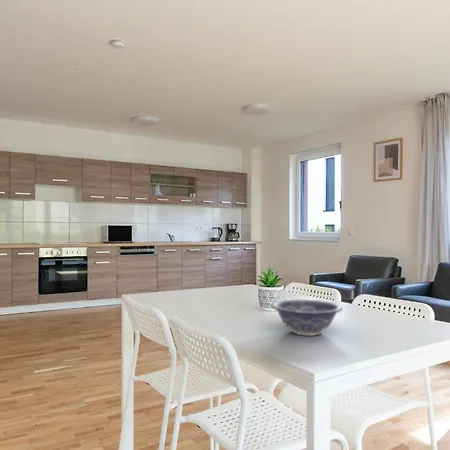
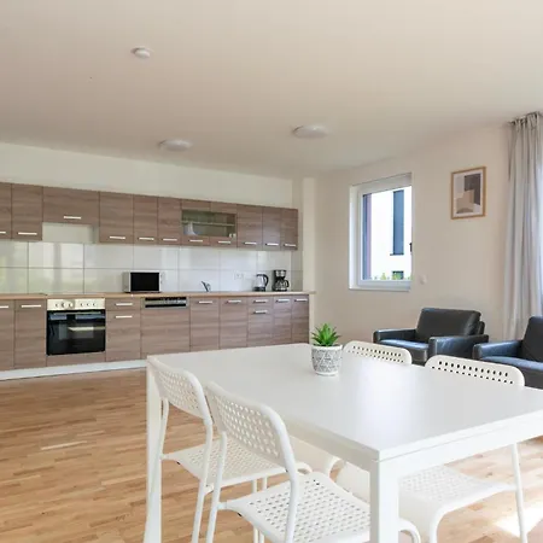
- decorative bowl [270,298,344,337]
